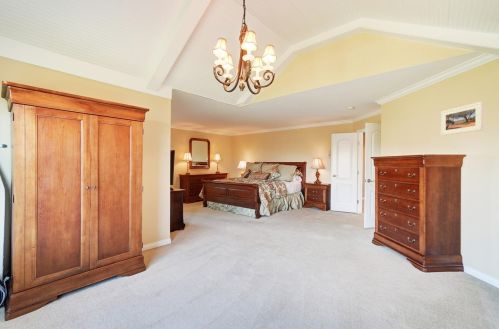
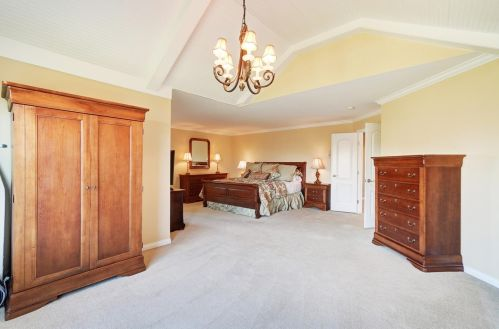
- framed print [440,101,484,136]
